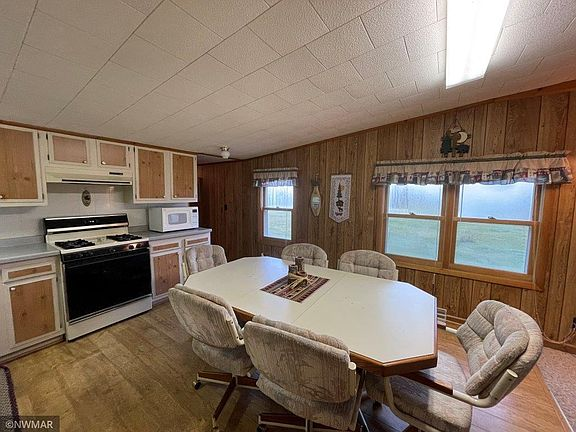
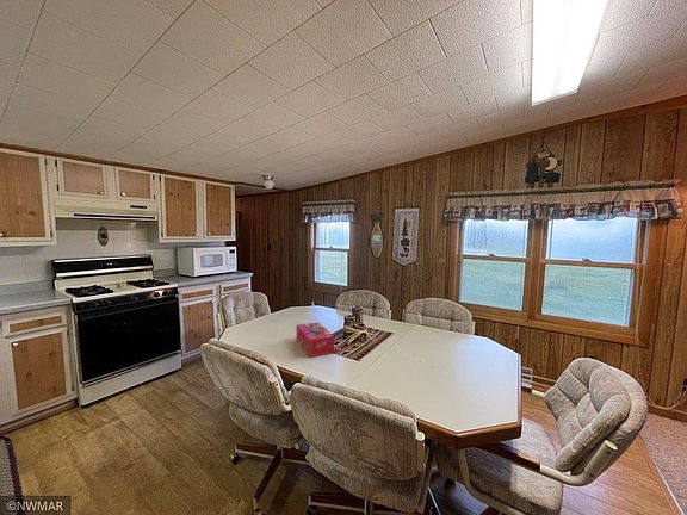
+ tissue box [296,322,335,358]
